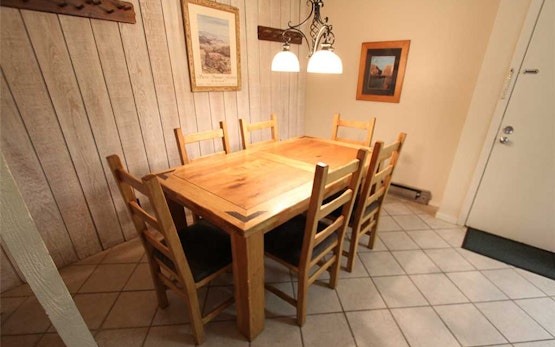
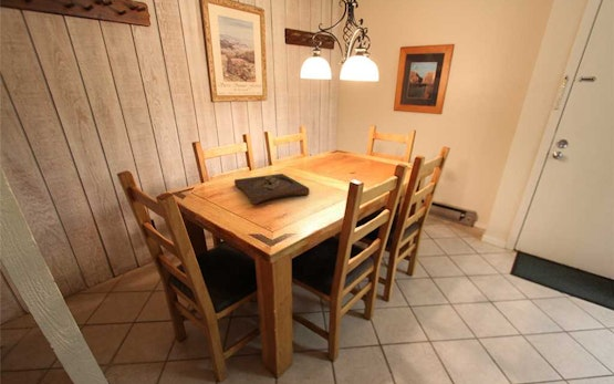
+ wooden tray [233,173,311,206]
